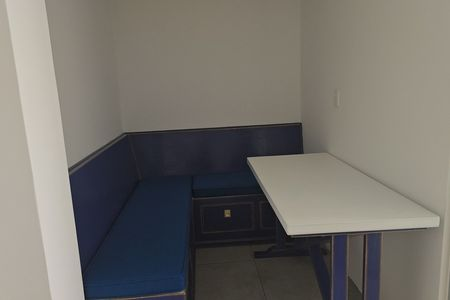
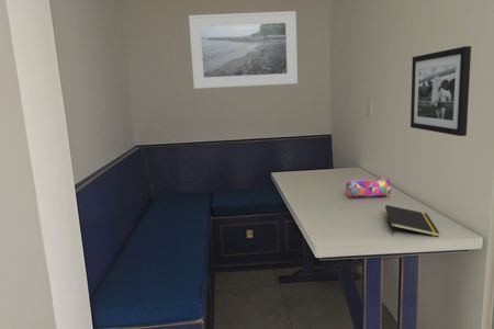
+ pencil case [345,177,392,198]
+ picture frame [409,45,472,137]
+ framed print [188,10,299,90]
+ notepad [384,204,440,238]
